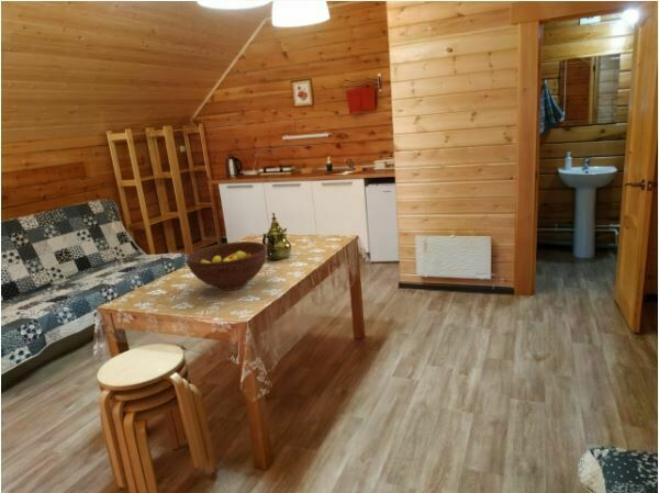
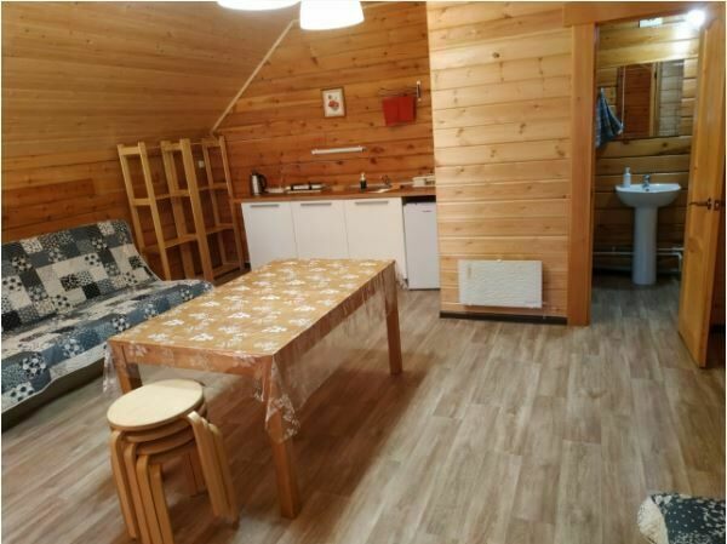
- fruit bowl [185,240,268,292]
- teapot [261,212,293,260]
